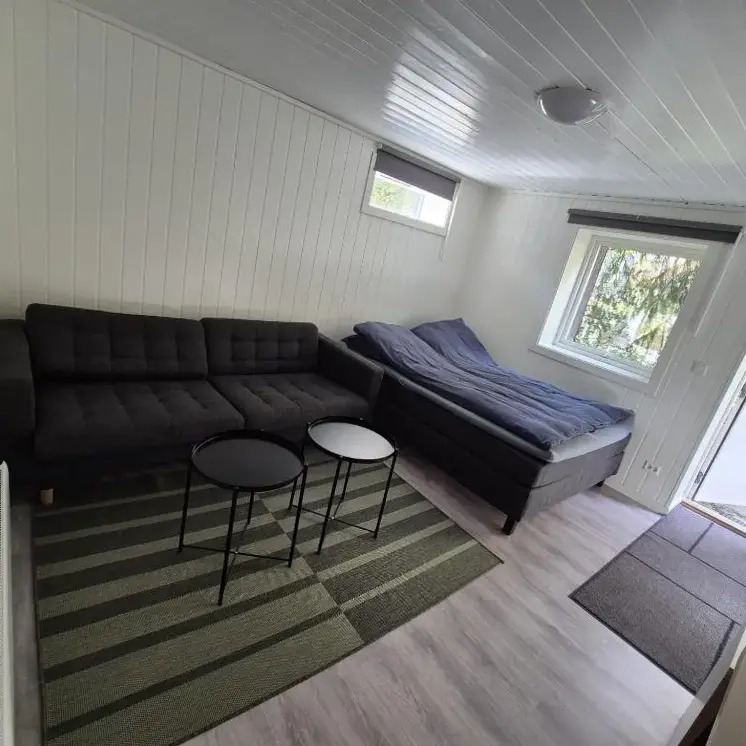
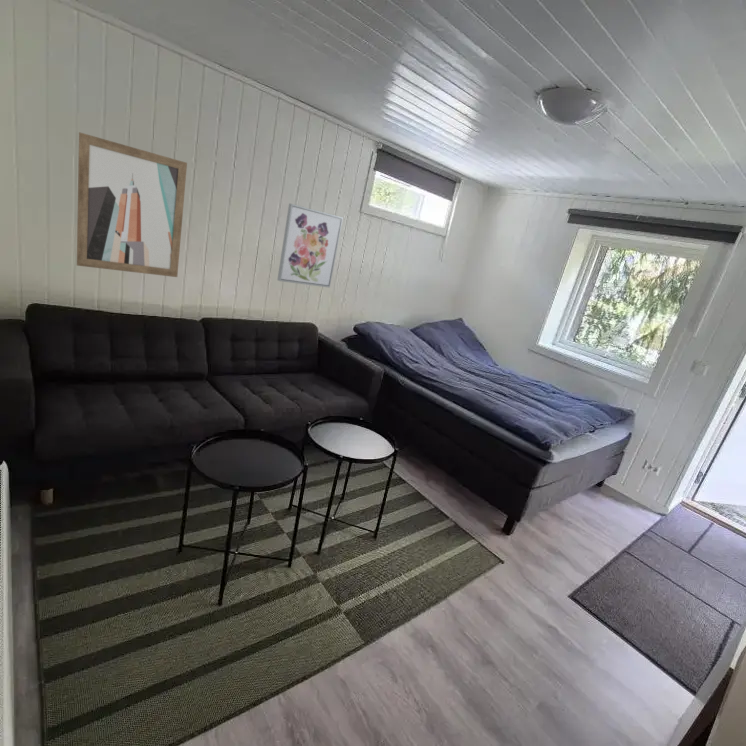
+ wall art [276,202,344,289]
+ wall art [76,131,188,278]
